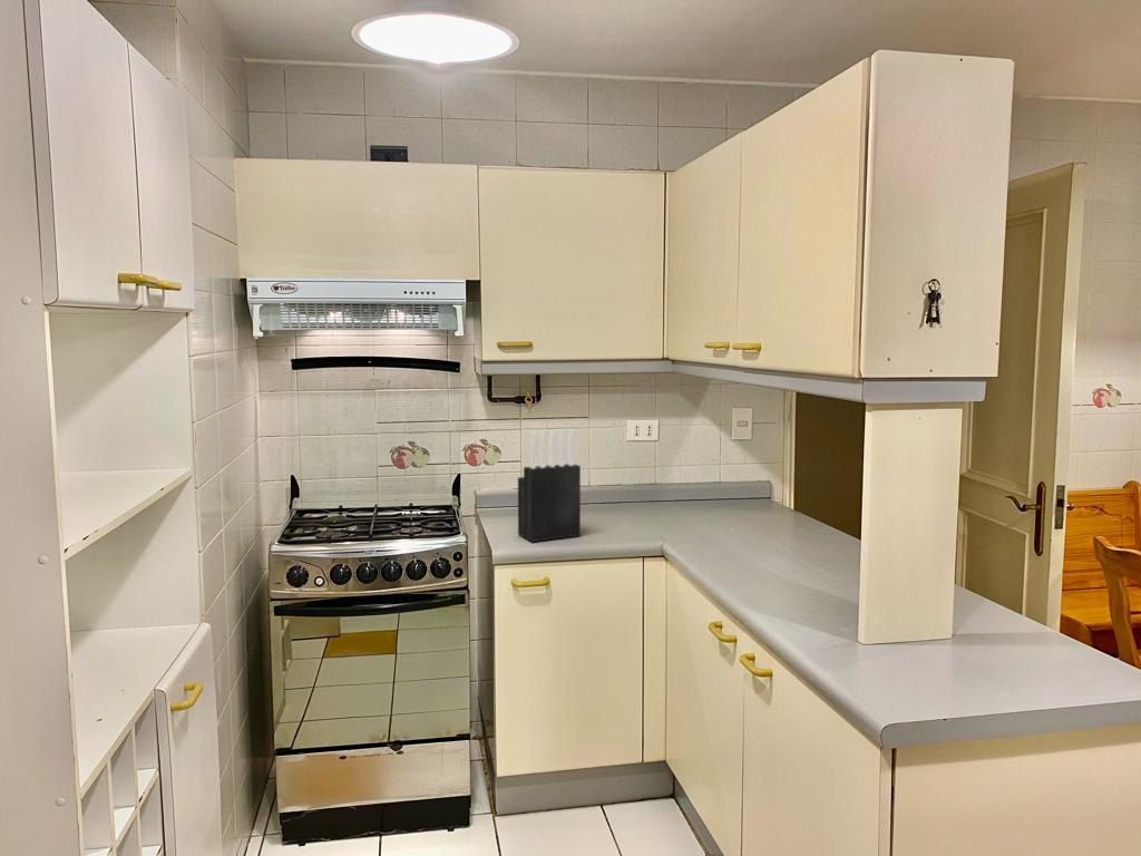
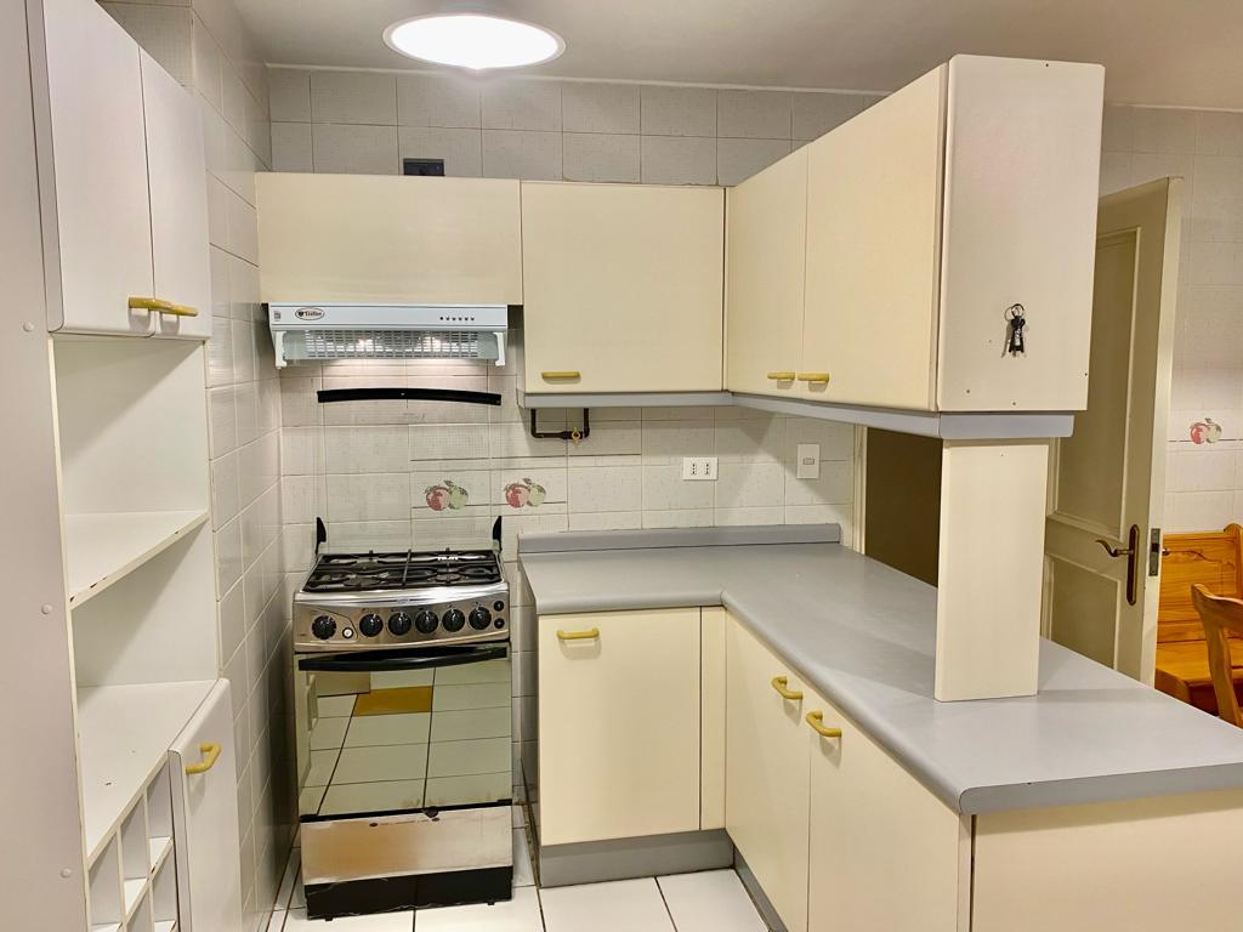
- knife block [517,428,582,543]
